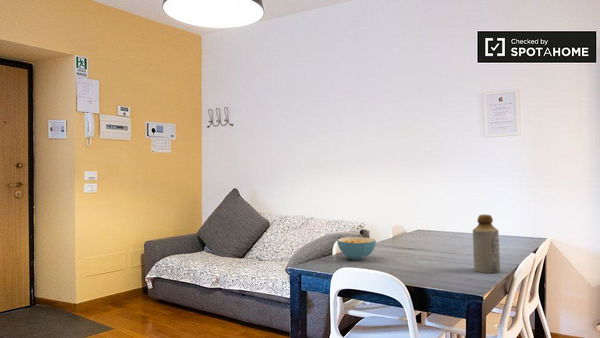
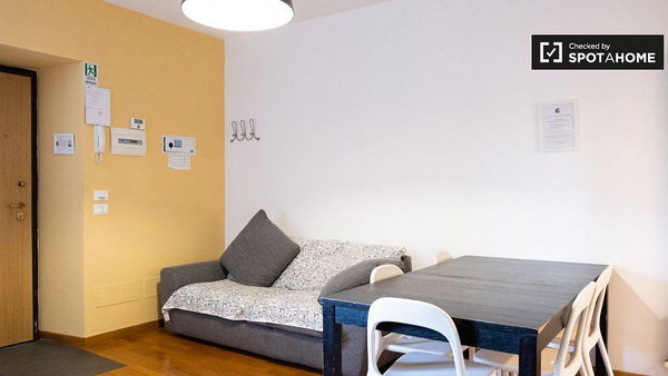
- bottle [472,214,501,274]
- cereal bowl [336,236,377,261]
